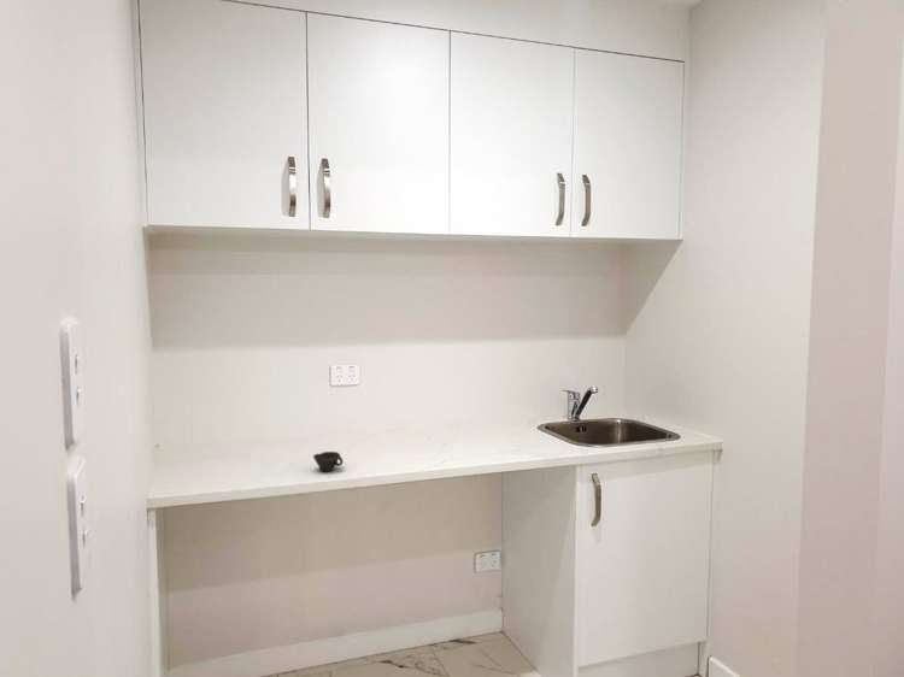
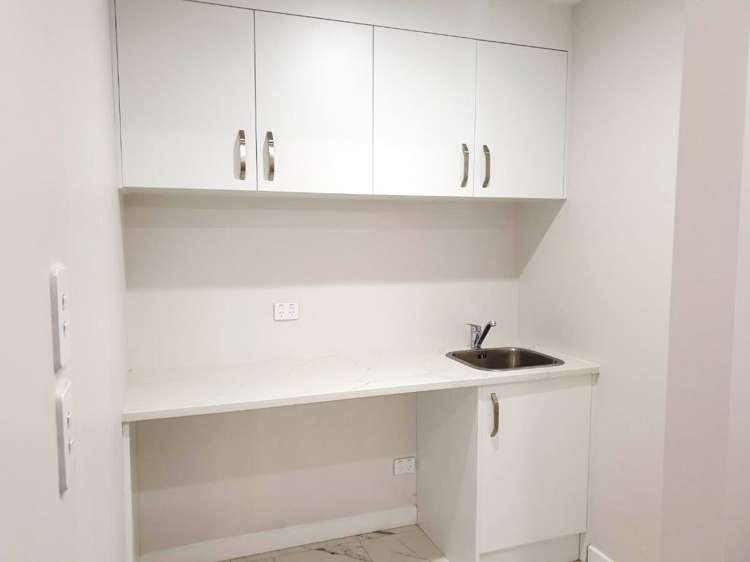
- cup [312,451,344,472]
